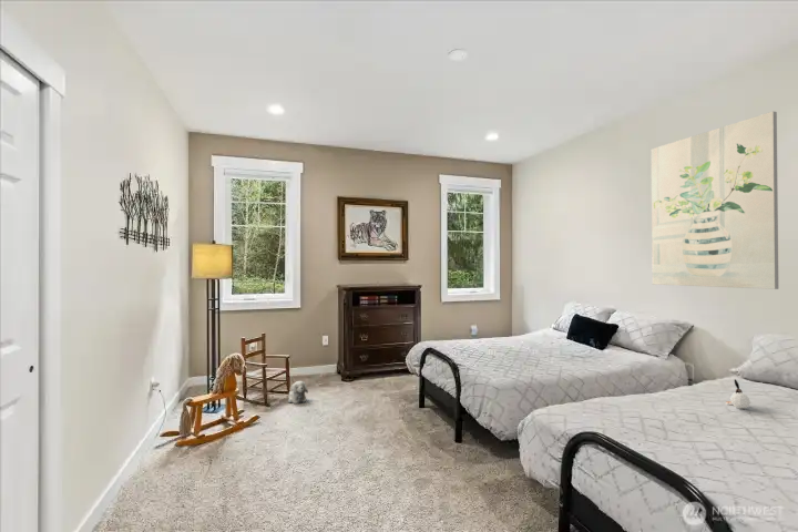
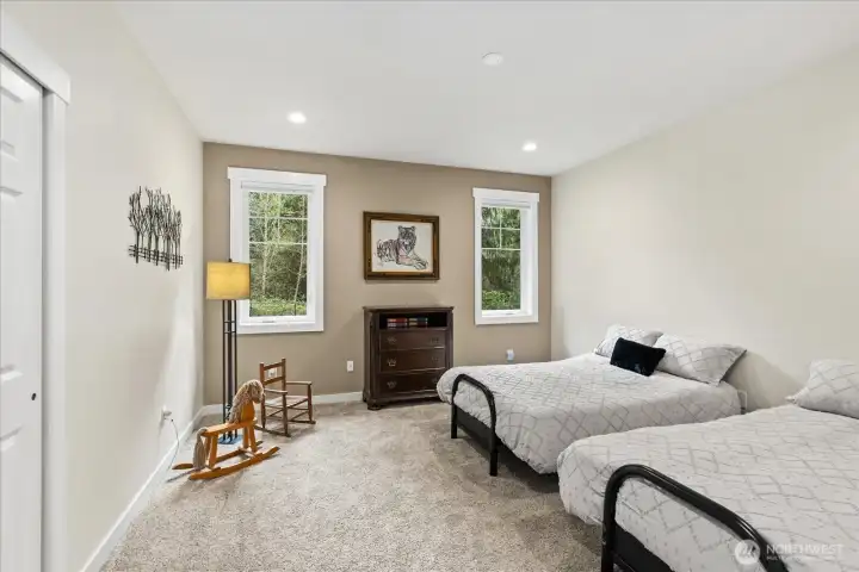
- wall art [651,110,779,290]
- plush toy [287,380,309,405]
- toy horse [725,378,751,409]
